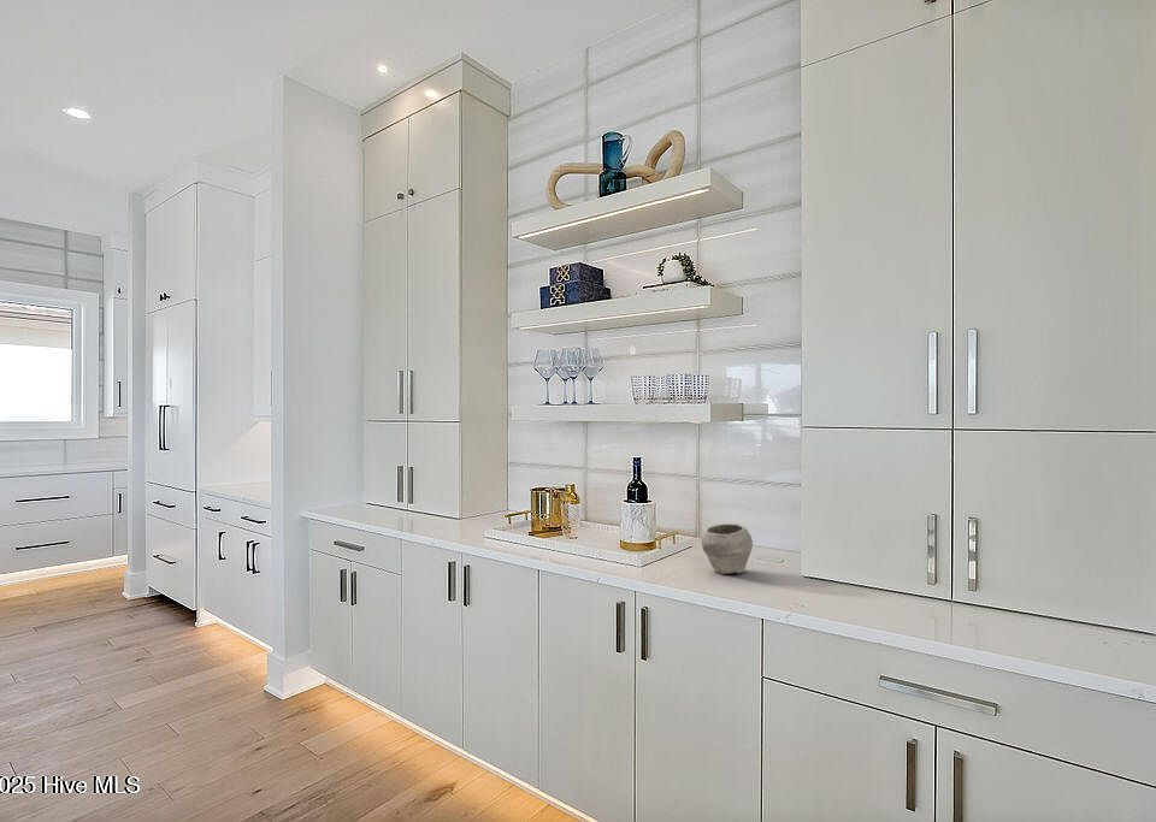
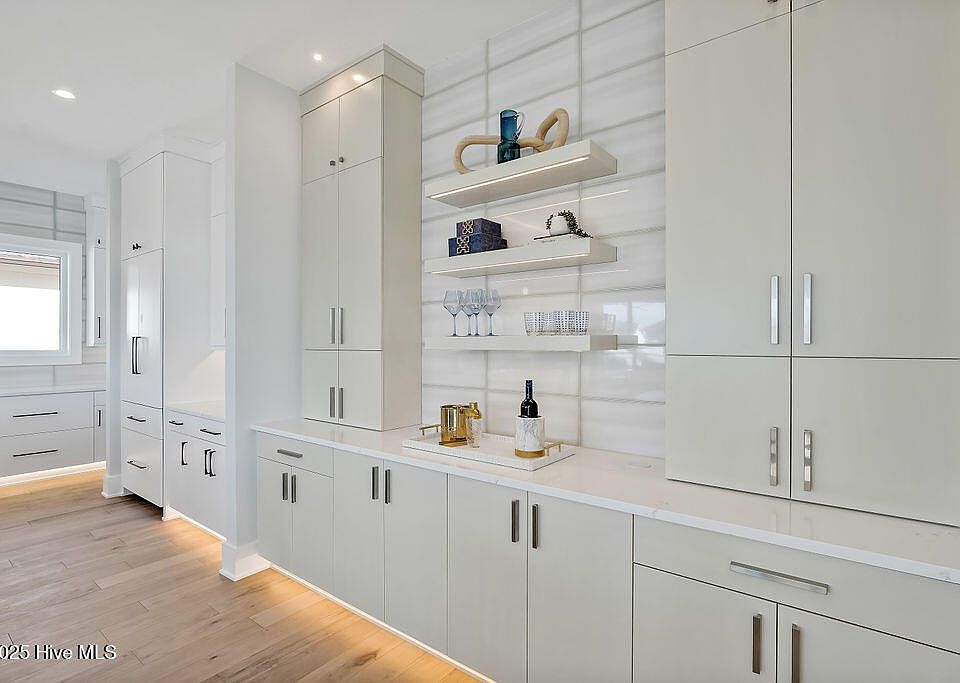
- bowl [700,522,754,575]
